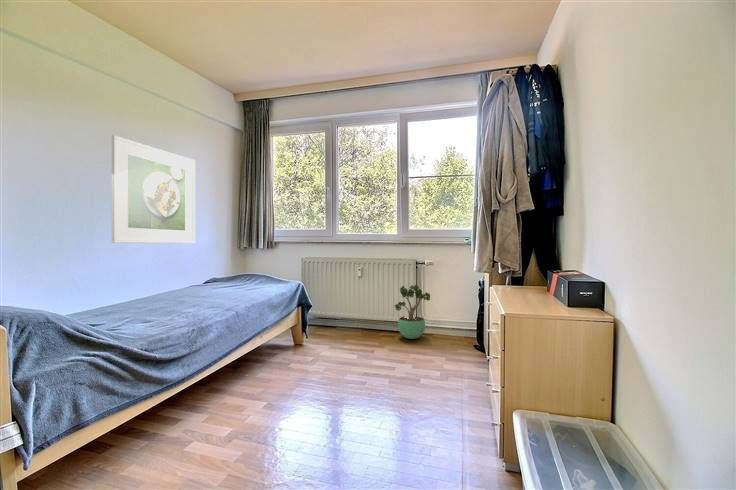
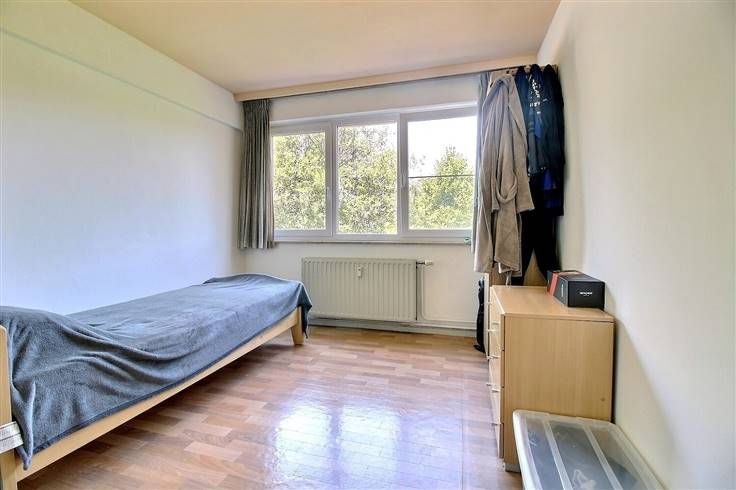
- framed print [111,134,196,244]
- potted plant [394,284,431,340]
